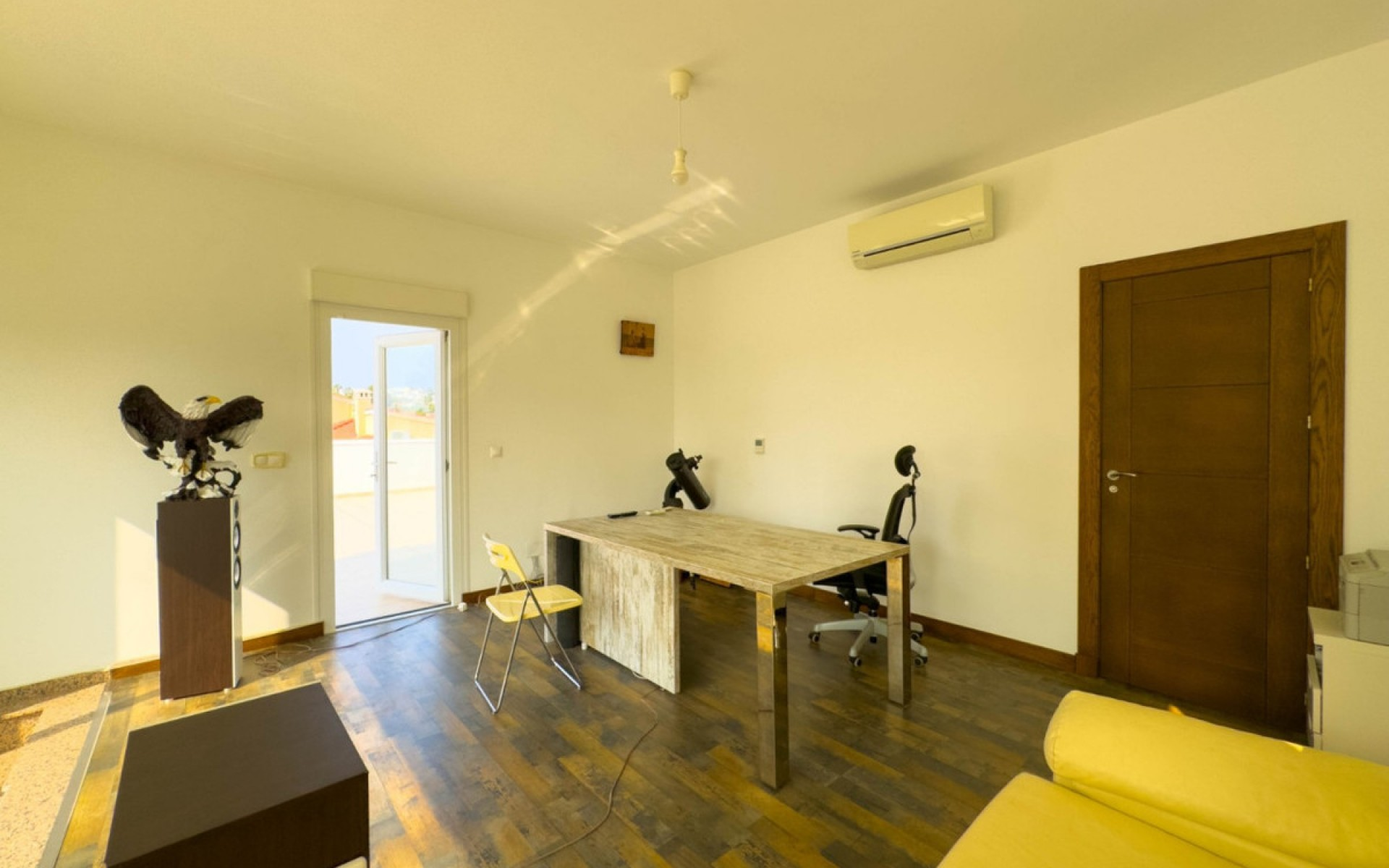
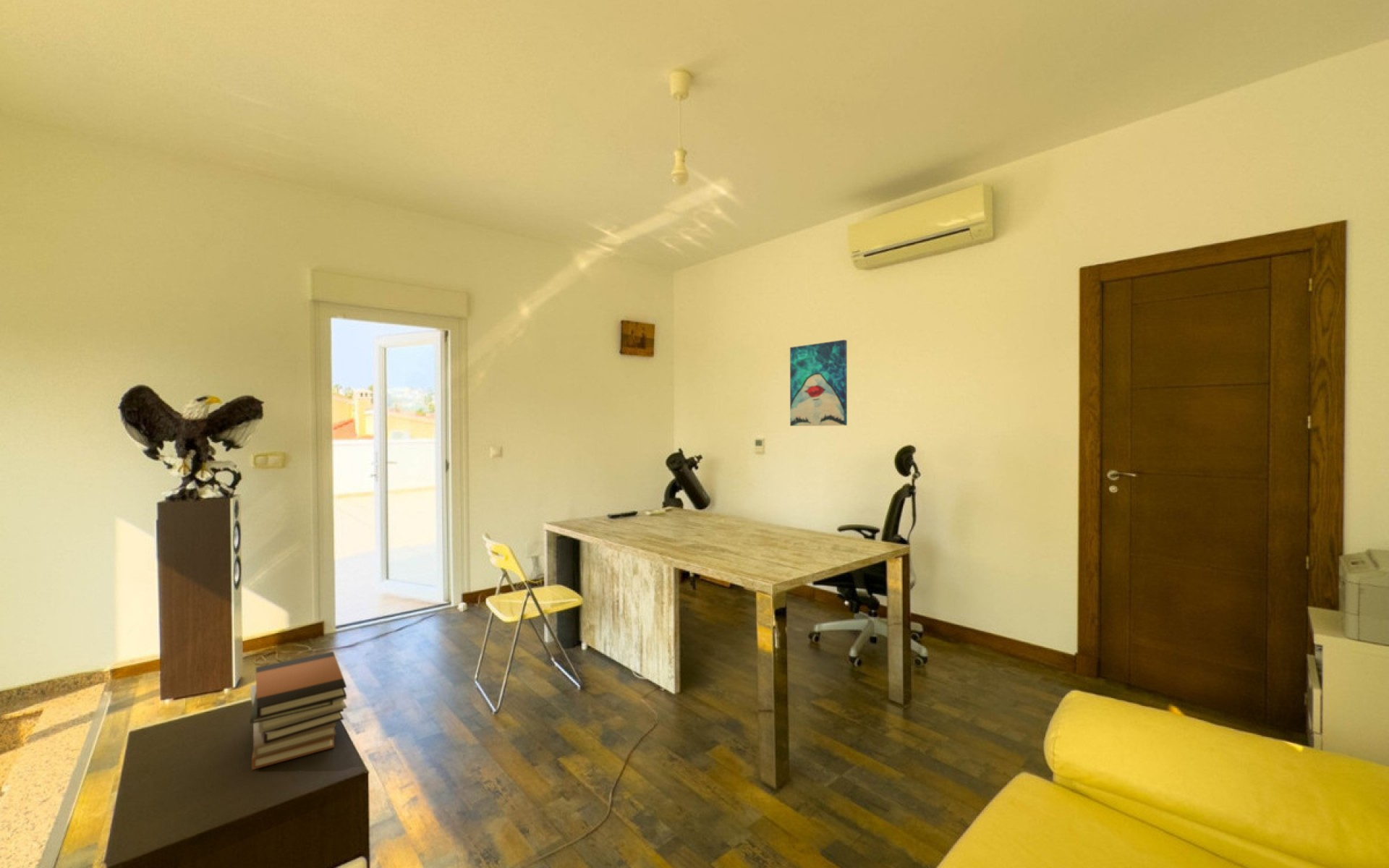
+ book stack [249,650,347,770]
+ wall art [789,339,848,427]
